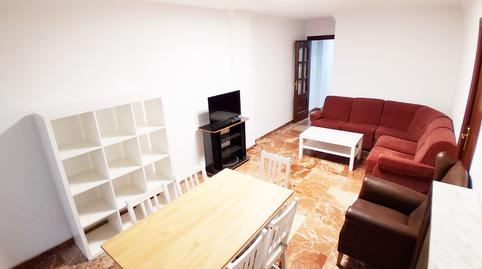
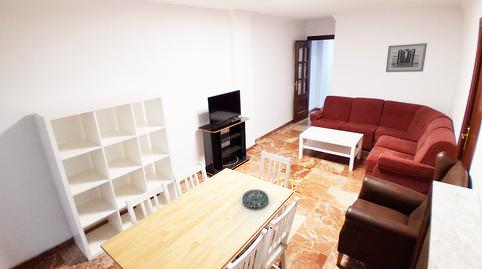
+ decorative bowl [241,188,269,209]
+ wall art [385,42,428,73]
